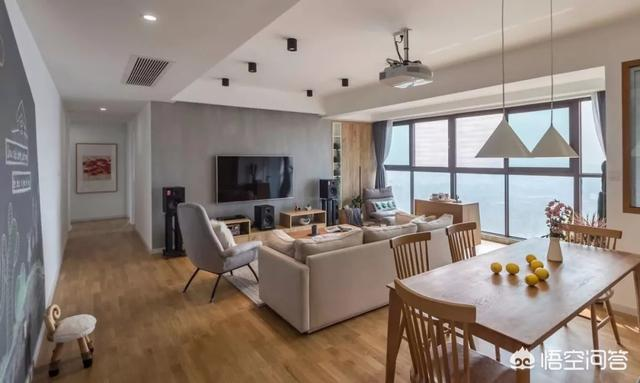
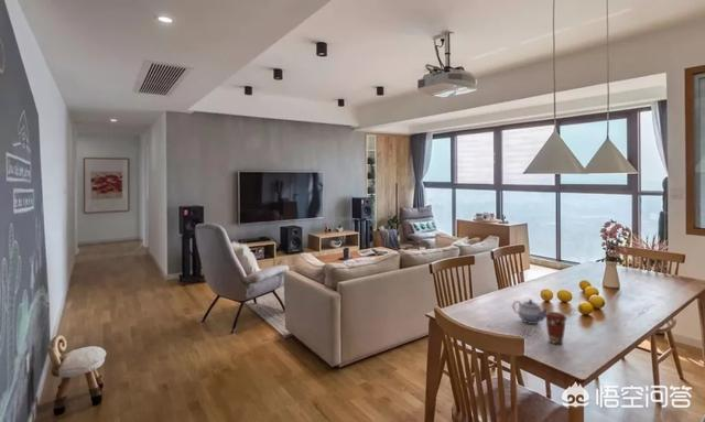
+ coffee cup [545,311,568,345]
+ teapot [512,299,550,325]
